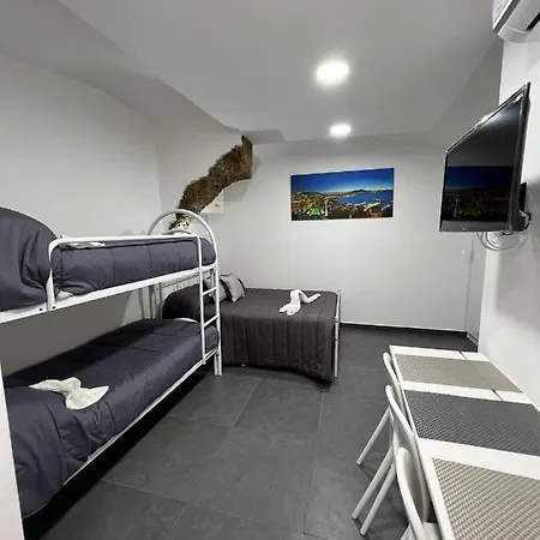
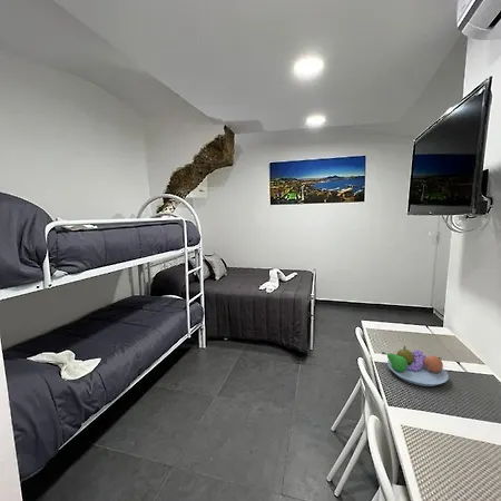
+ fruit bowl [381,344,450,387]
